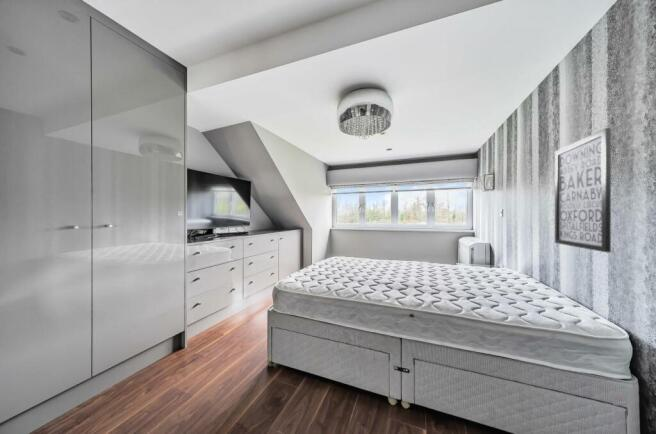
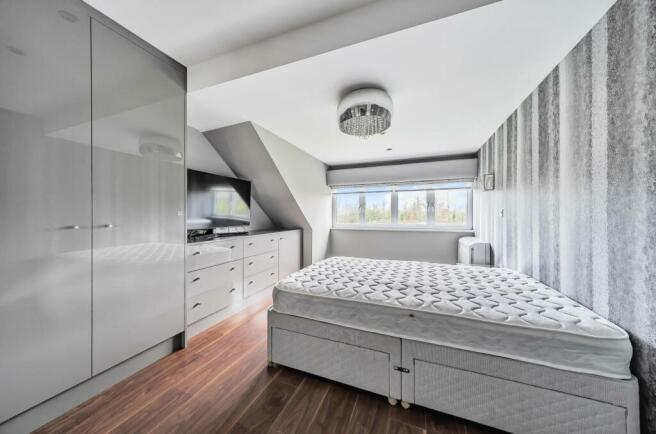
- wall art [554,127,612,254]
